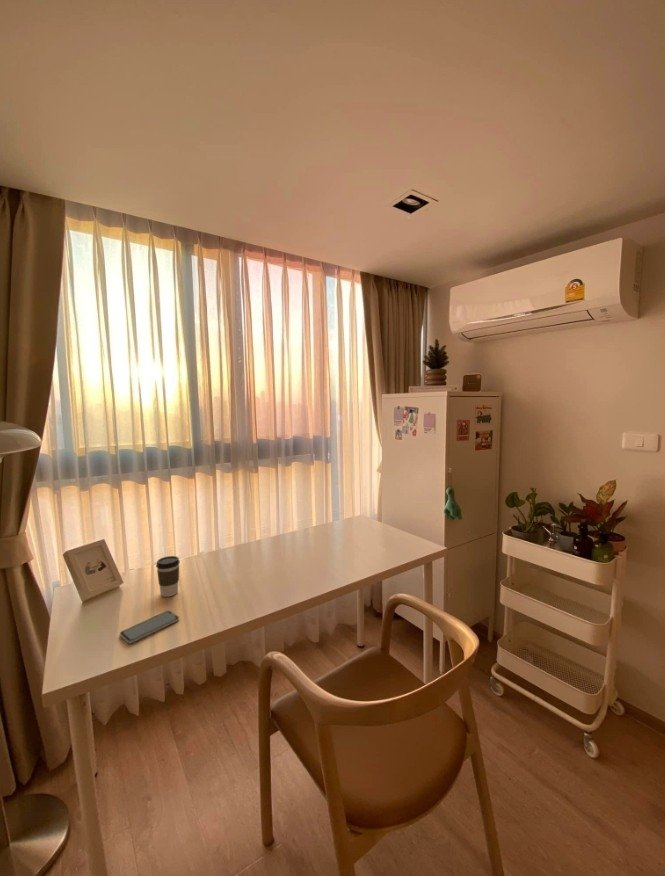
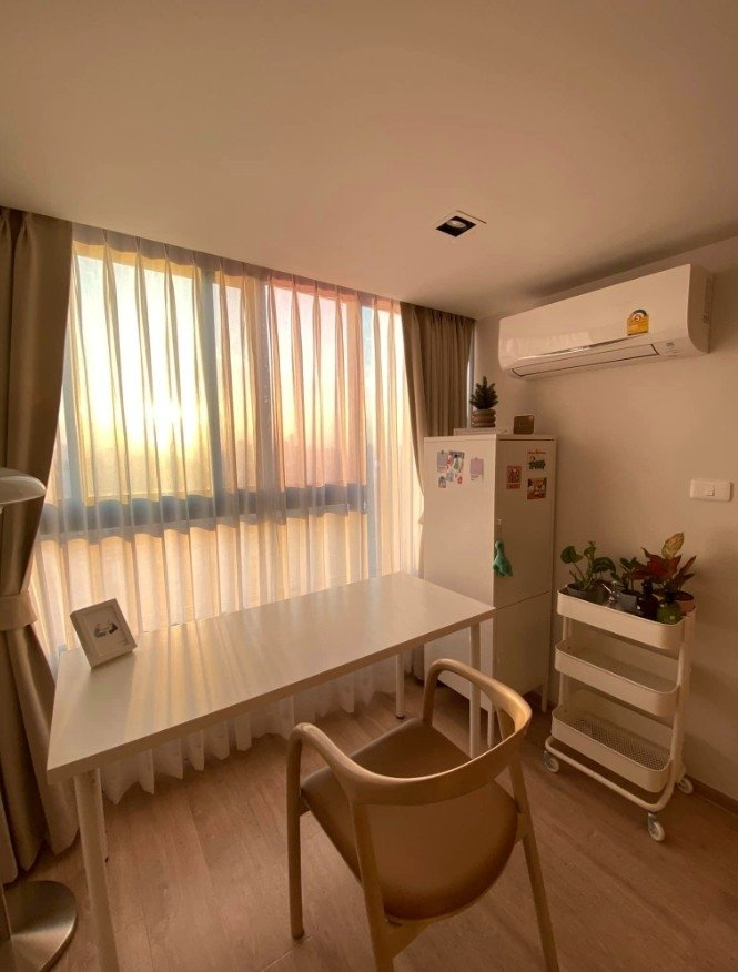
- coffee cup [155,555,181,598]
- smartphone [119,610,180,644]
